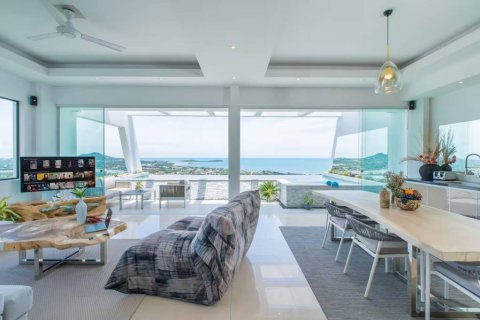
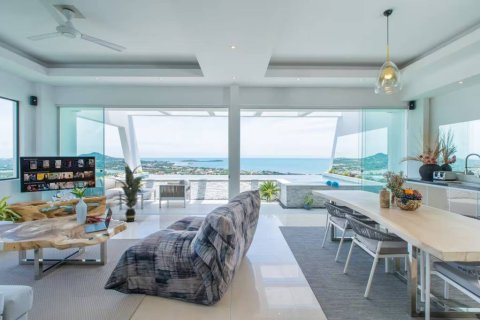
+ indoor plant [106,161,148,223]
